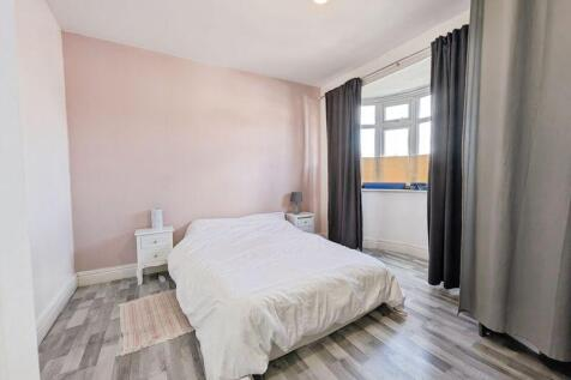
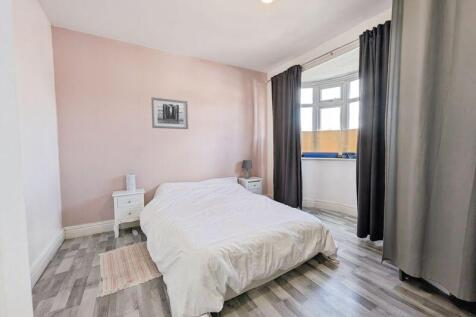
+ wall art [150,96,190,130]
